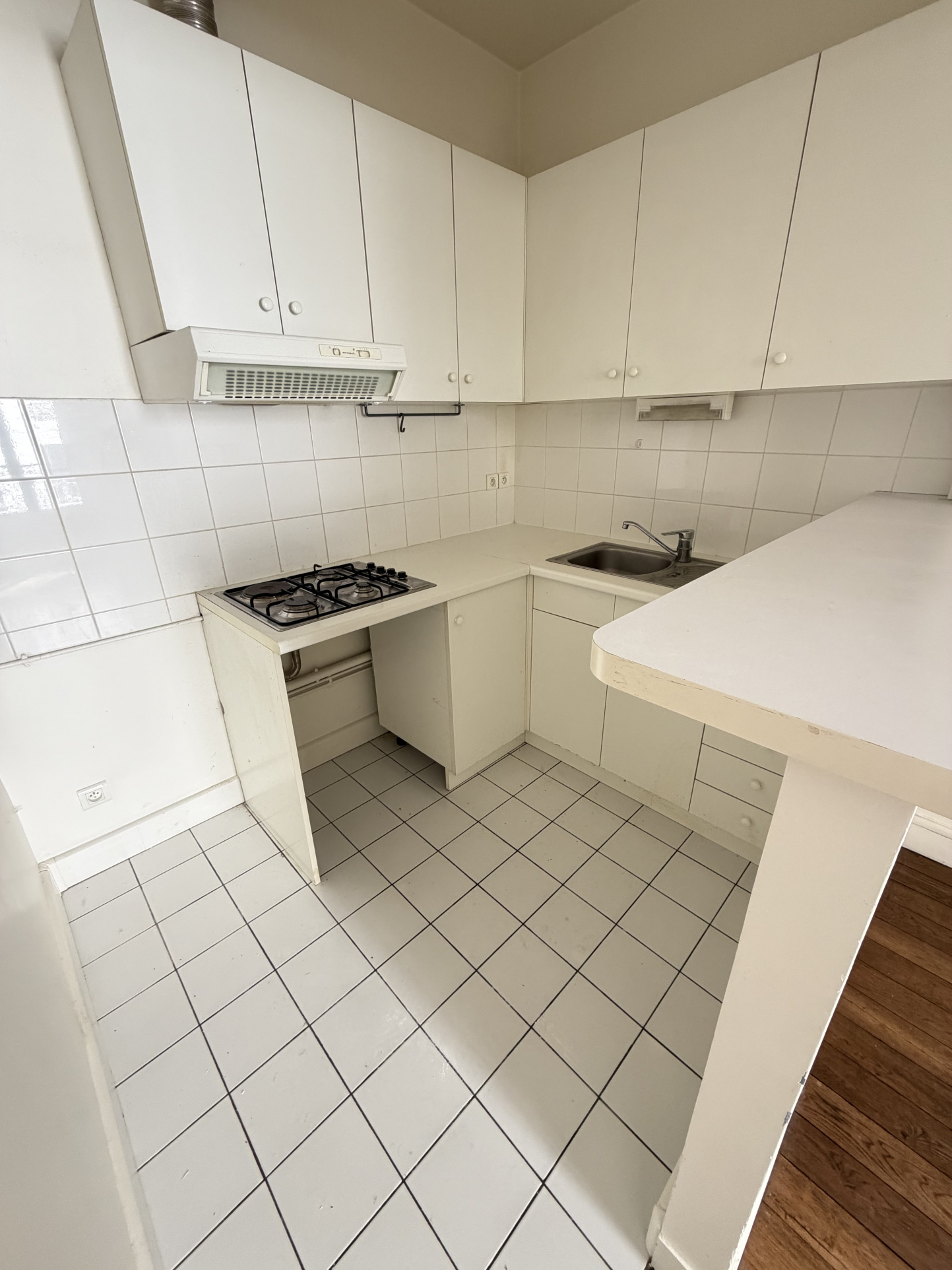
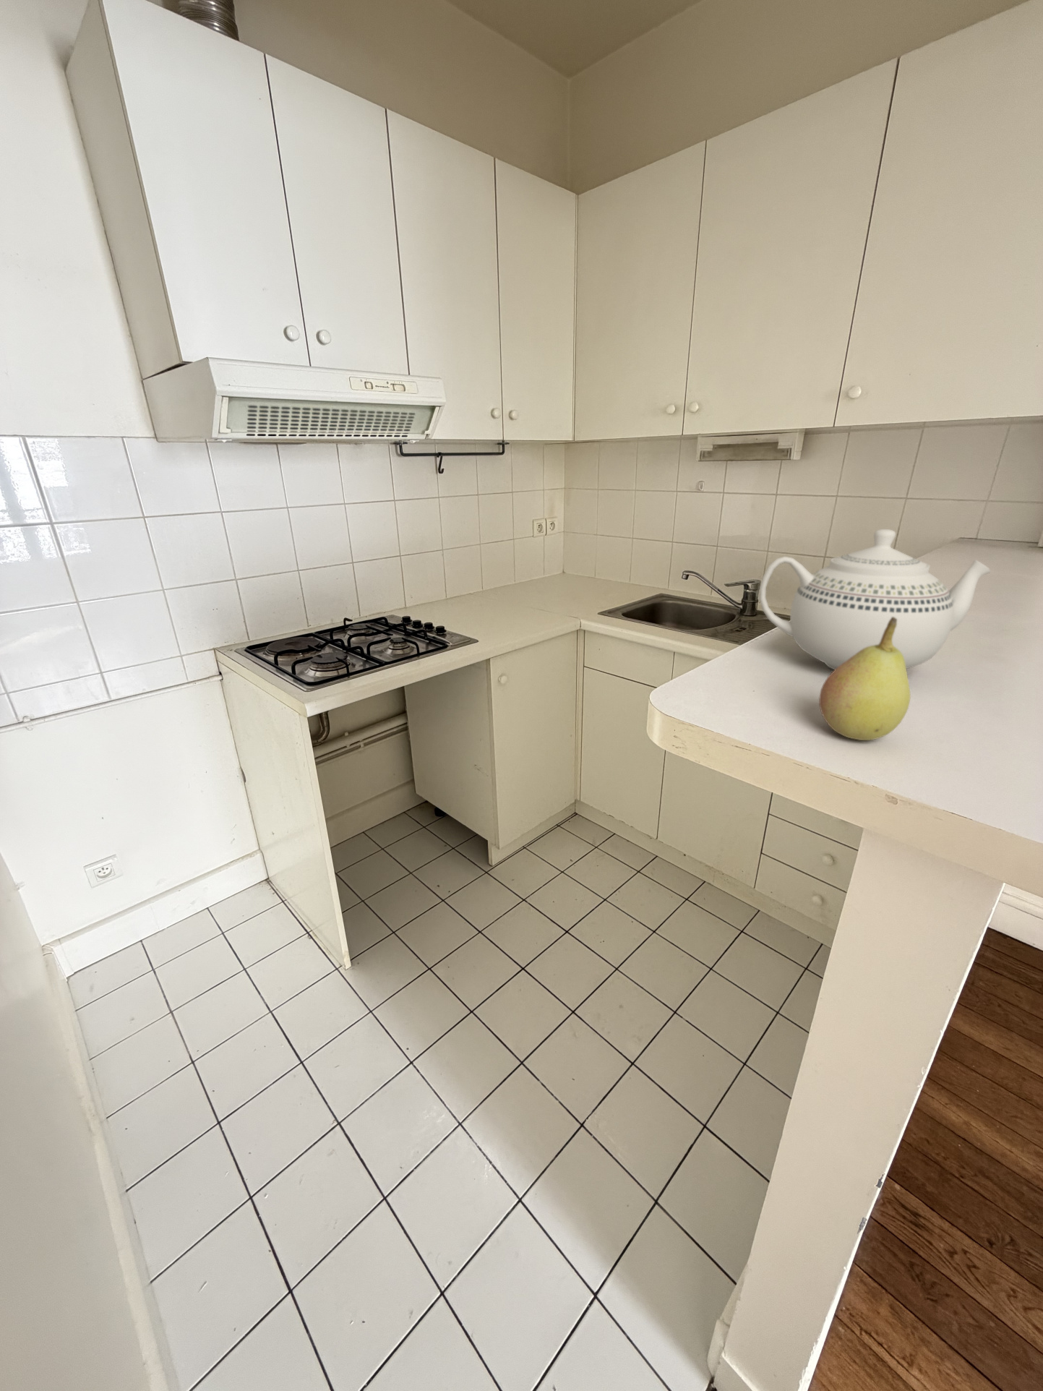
+ teapot [758,529,990,670]
+ fruit [818,617,912,742]
